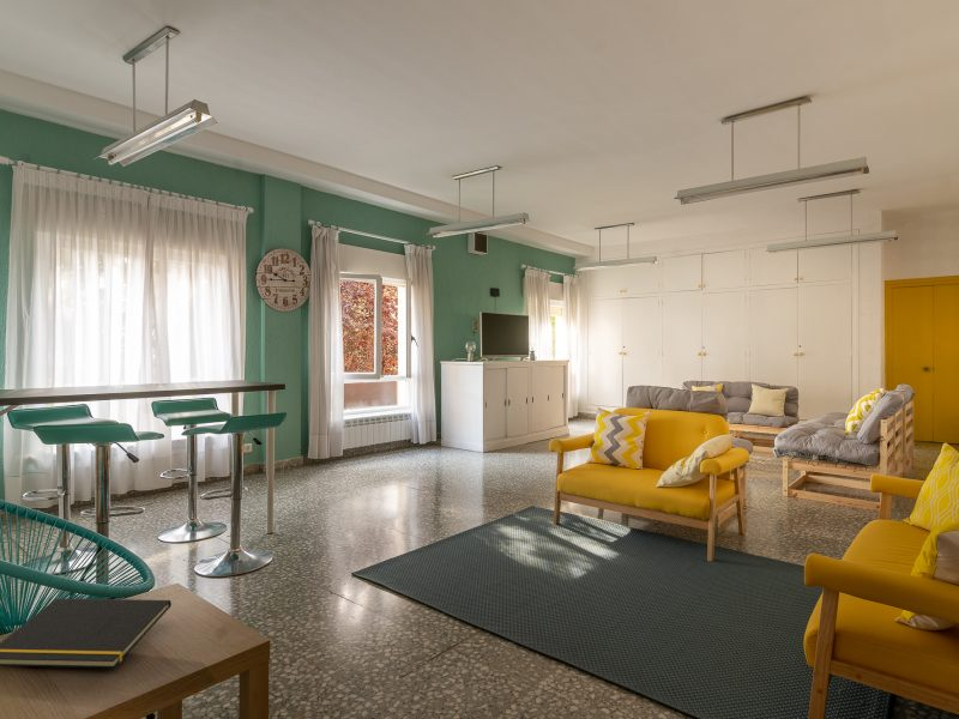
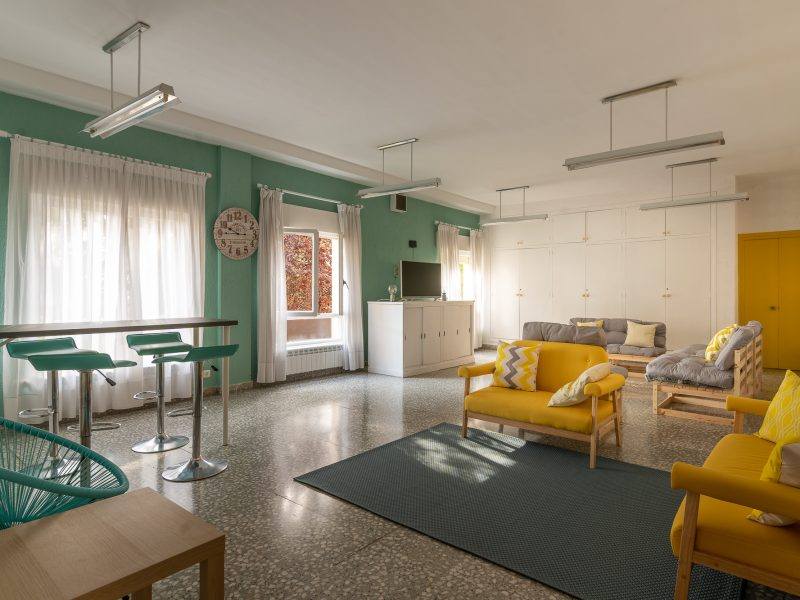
- notepad [0,598,173,669]
